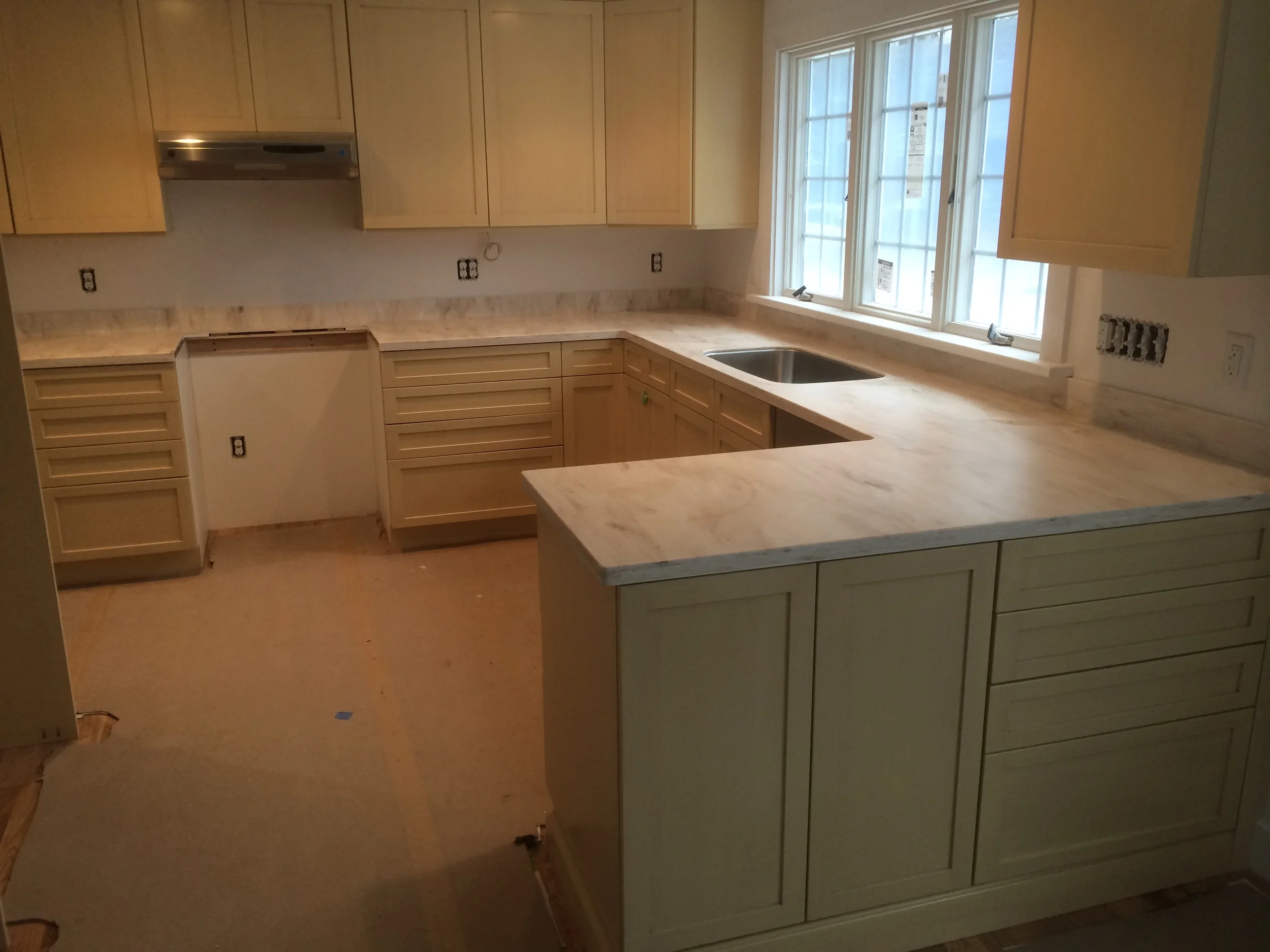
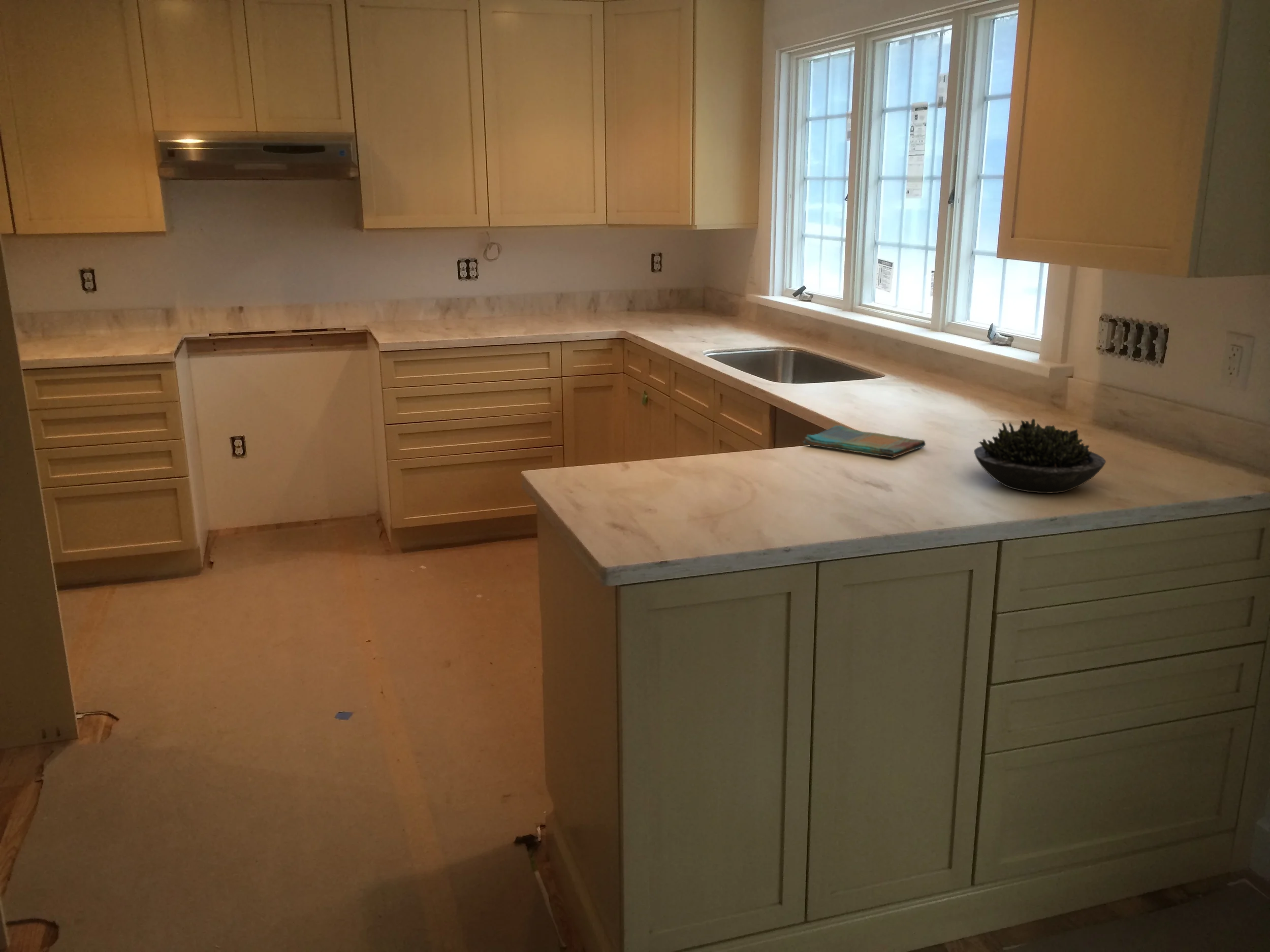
+ succulent plant [973,418,1106,494]
+ dish towel [802,425,926,458]
